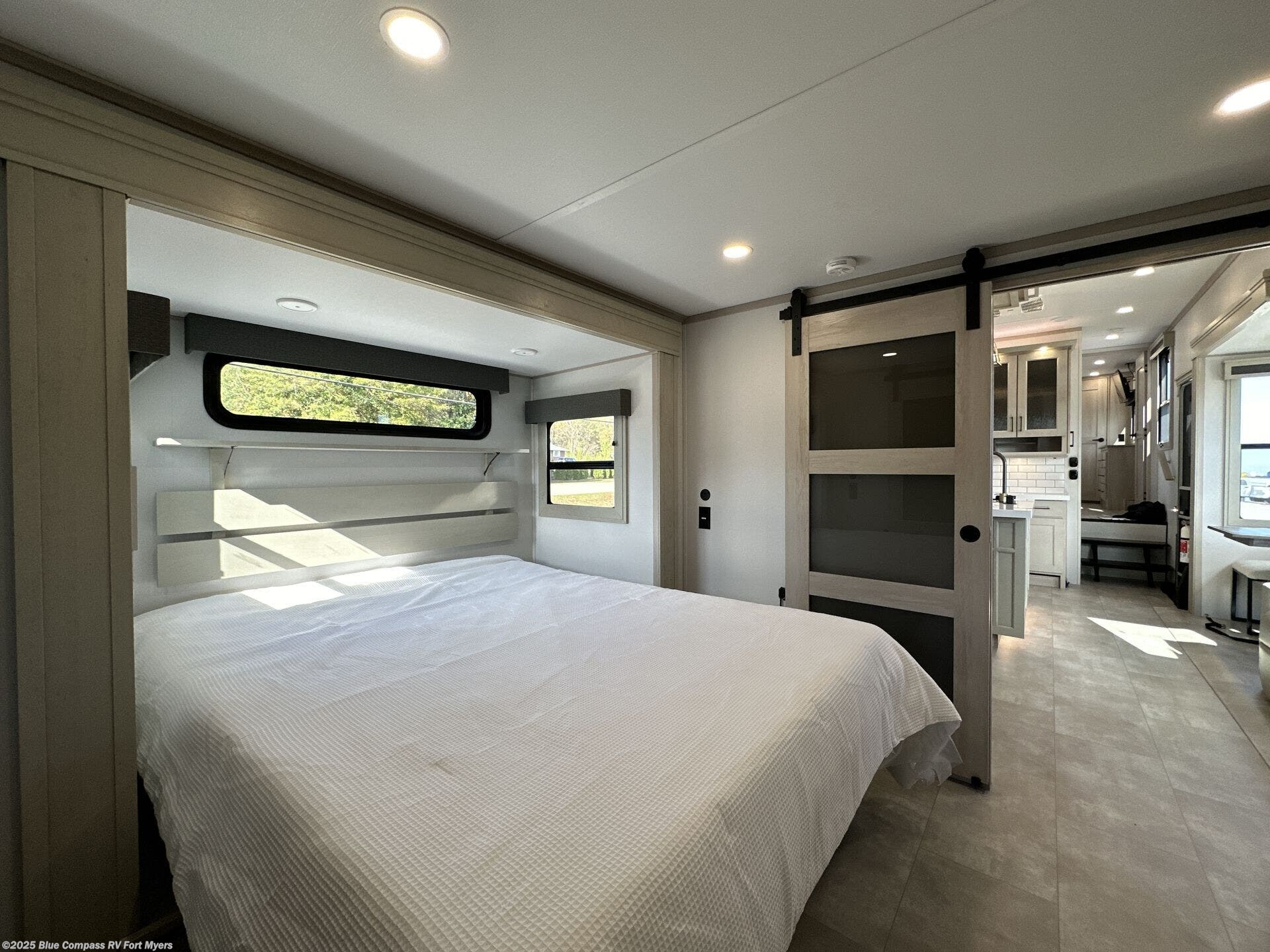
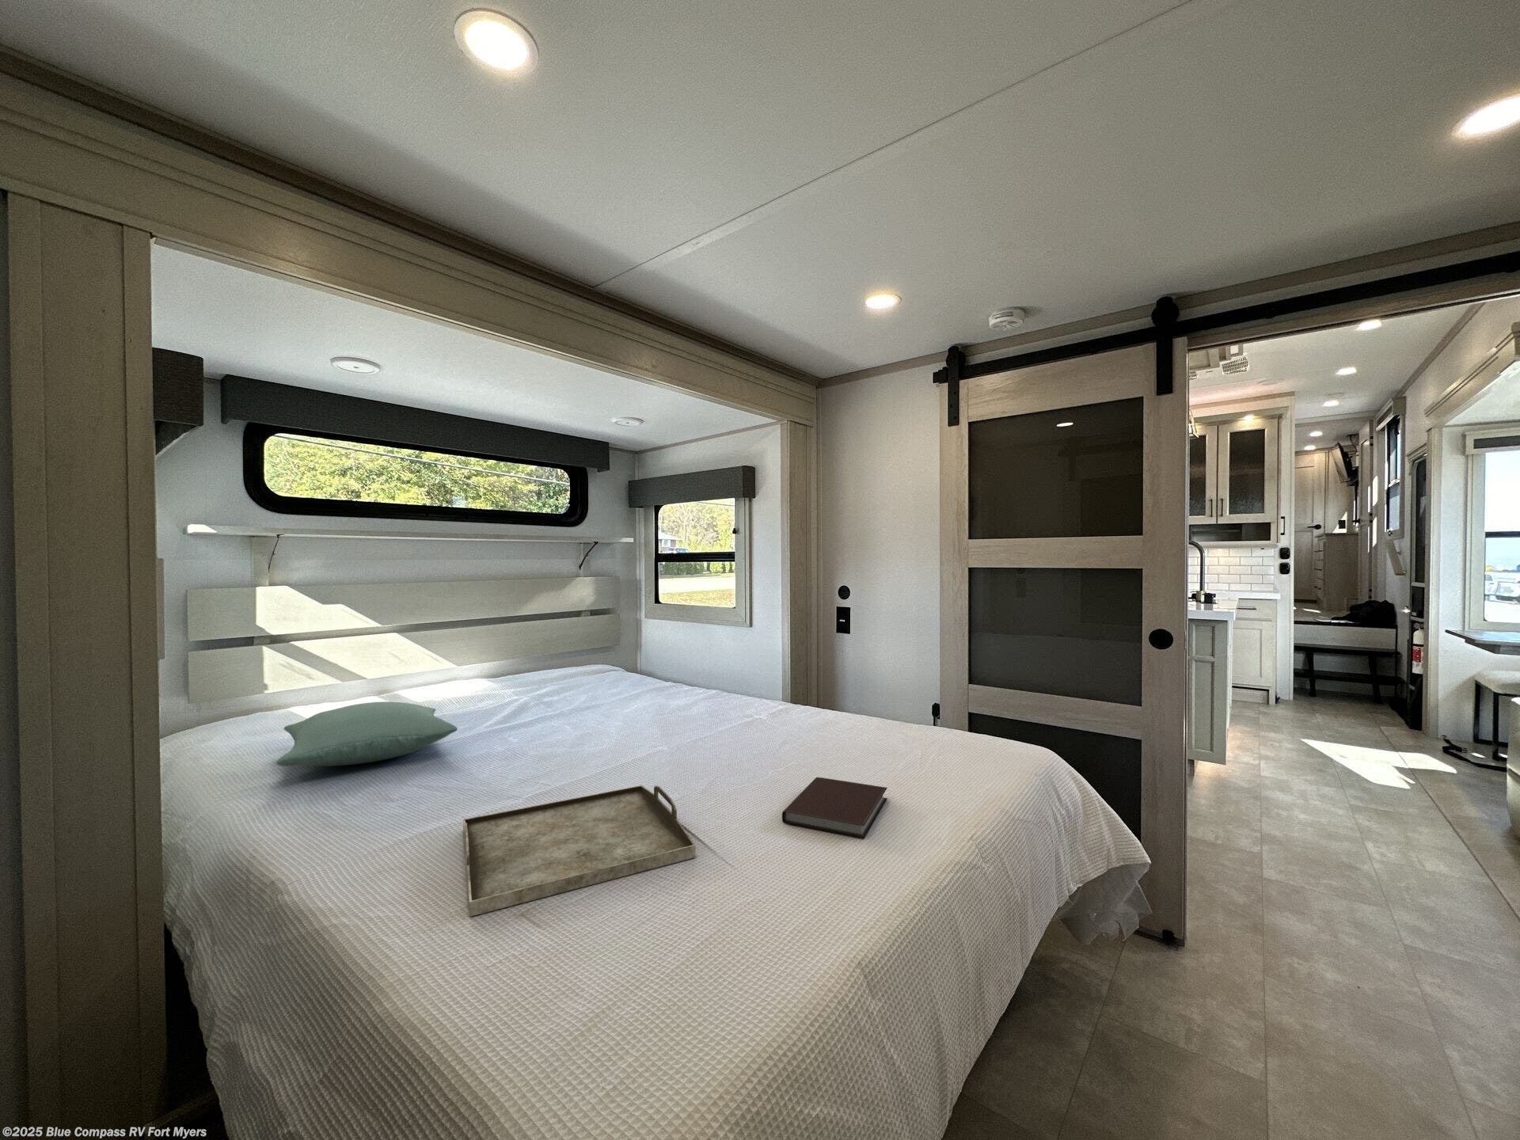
+ pillow [275,701,458,768]
+ serving tray [462,784,697,917]
+ notebook [782,777,888,839]
